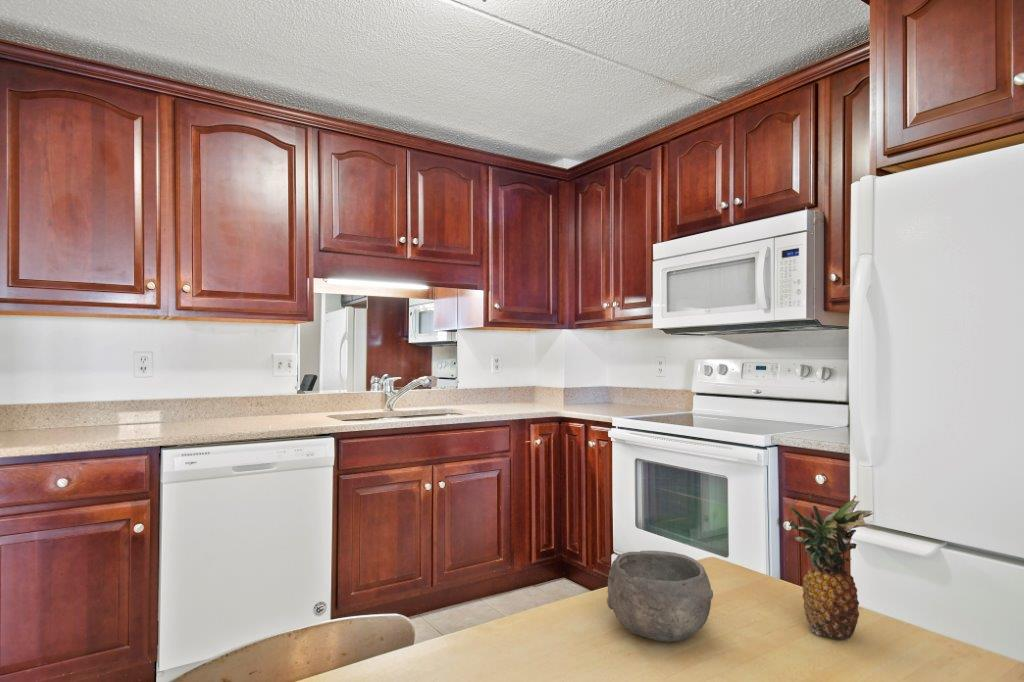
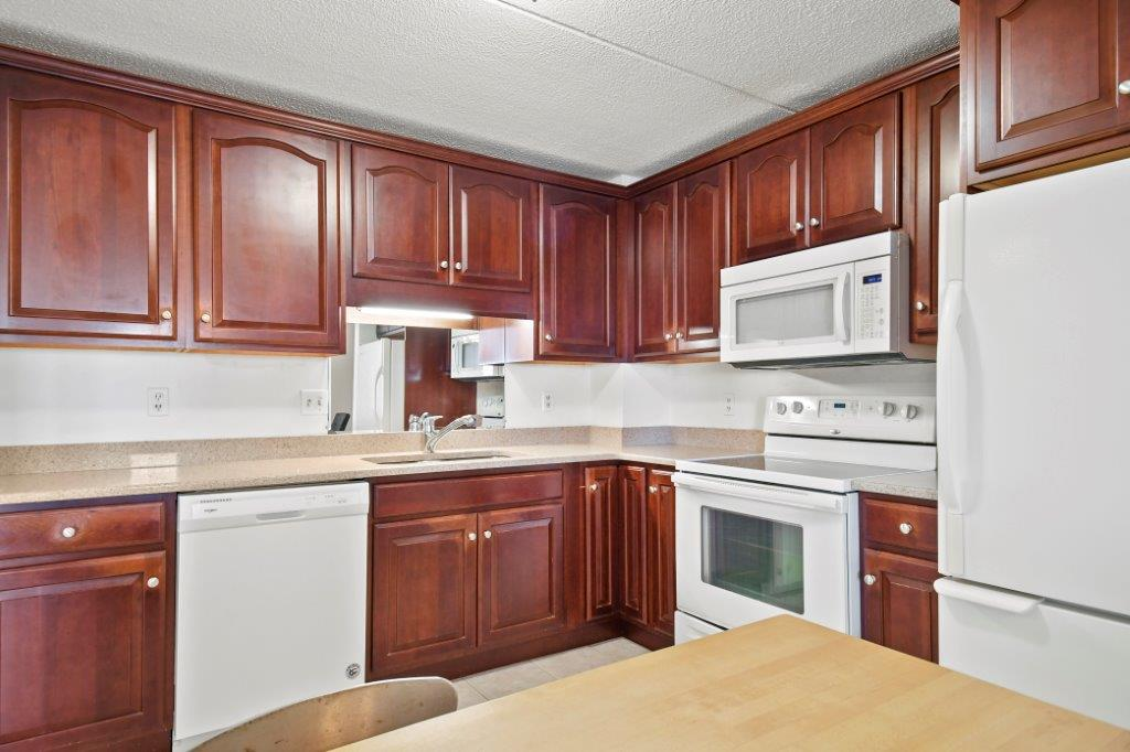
- fruit [787,494,874,641]
- bowl [606,550,714,643]
